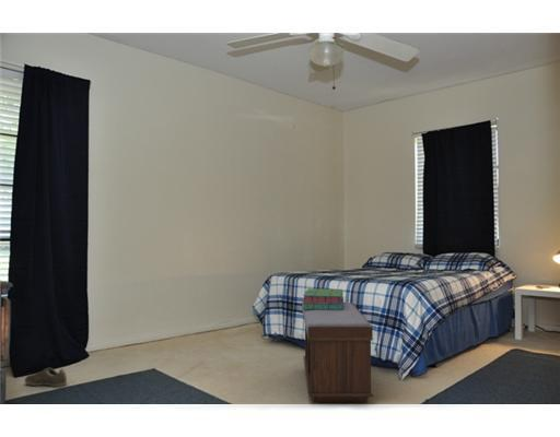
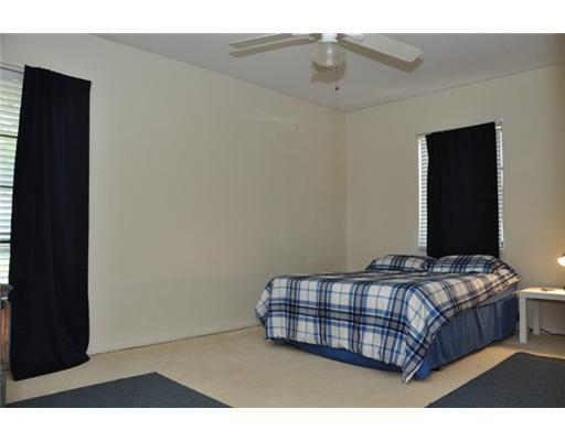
- stack of books [302,287,345,310]
- sneaker [23,366,68,388]
- bench [301,302,374,403]
